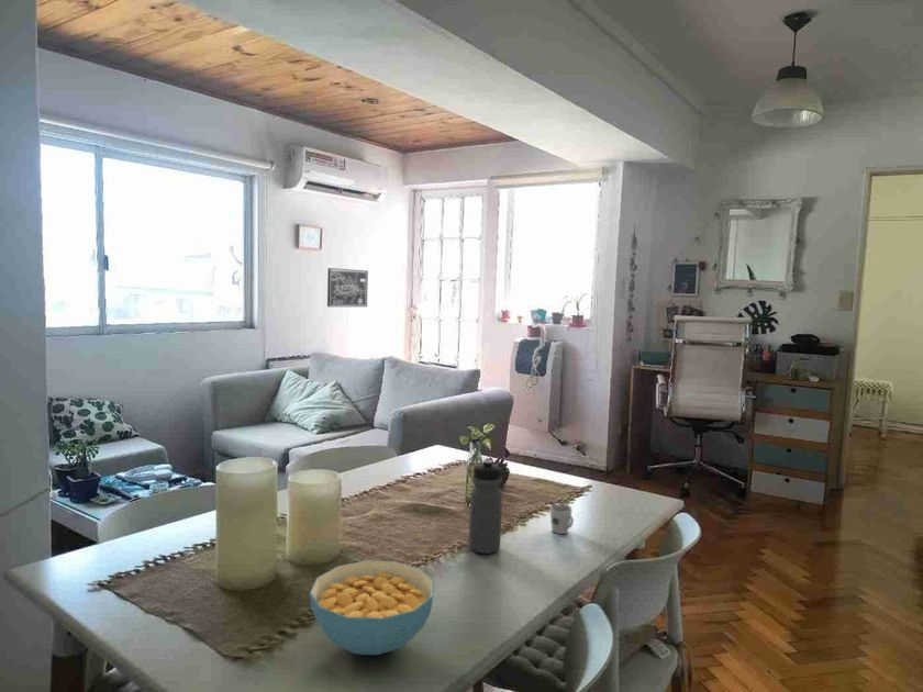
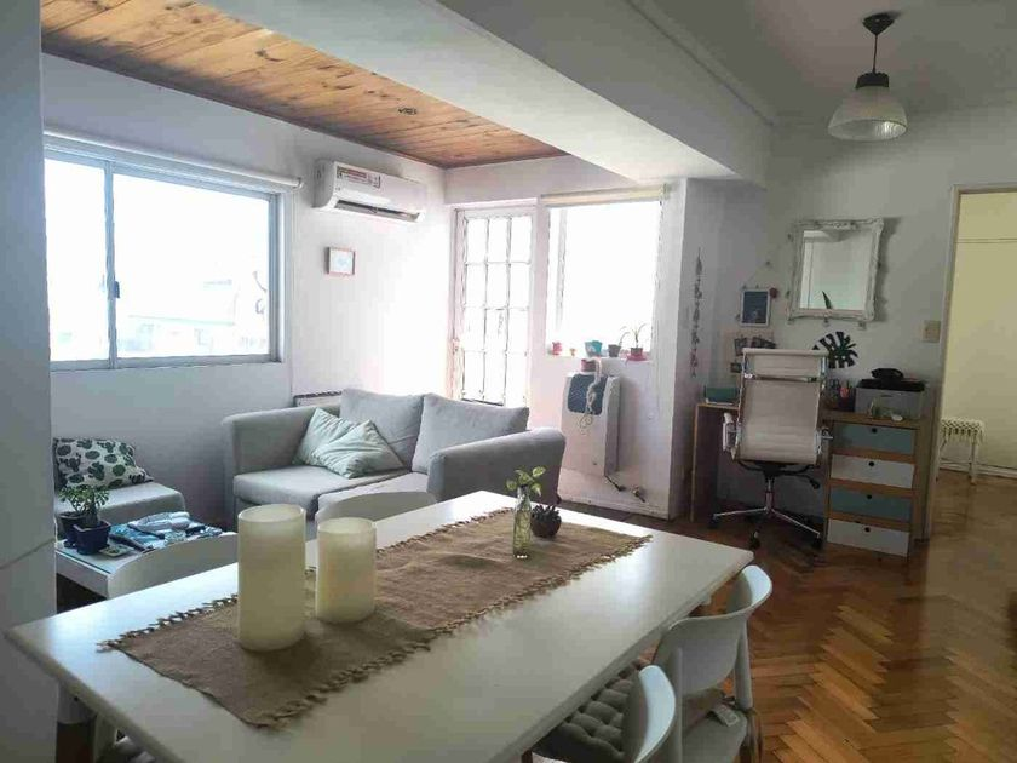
- cereal bowl [309,559,435,656]
- wall art [326,267,369,308]
- cup [549,502,575,535]
- water bottle [467,458,503,555]
